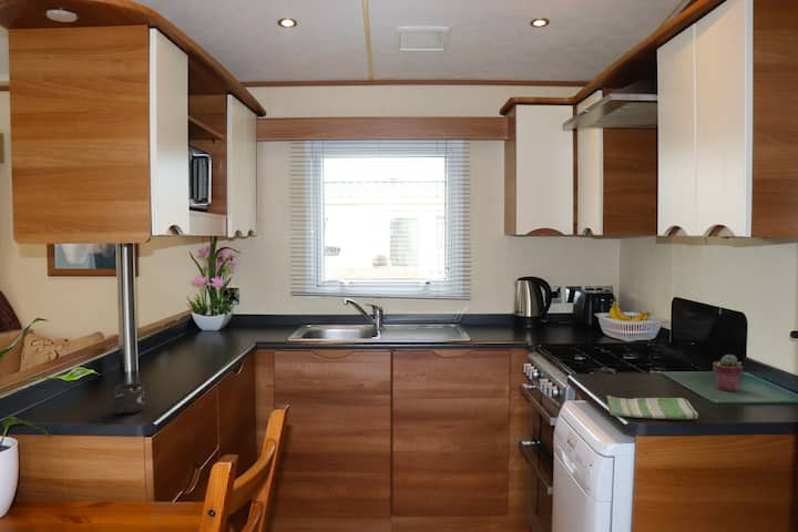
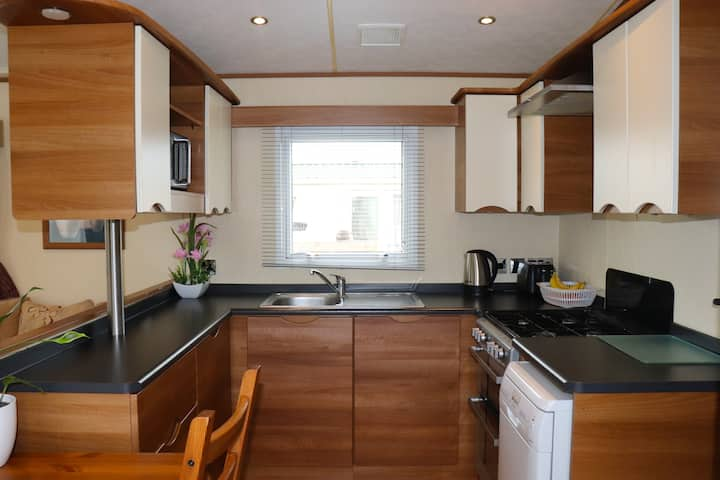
- mug [113,382,146,415]
- dish towel [605,395,699,420]
- potted succulent [712,354,744,392]
